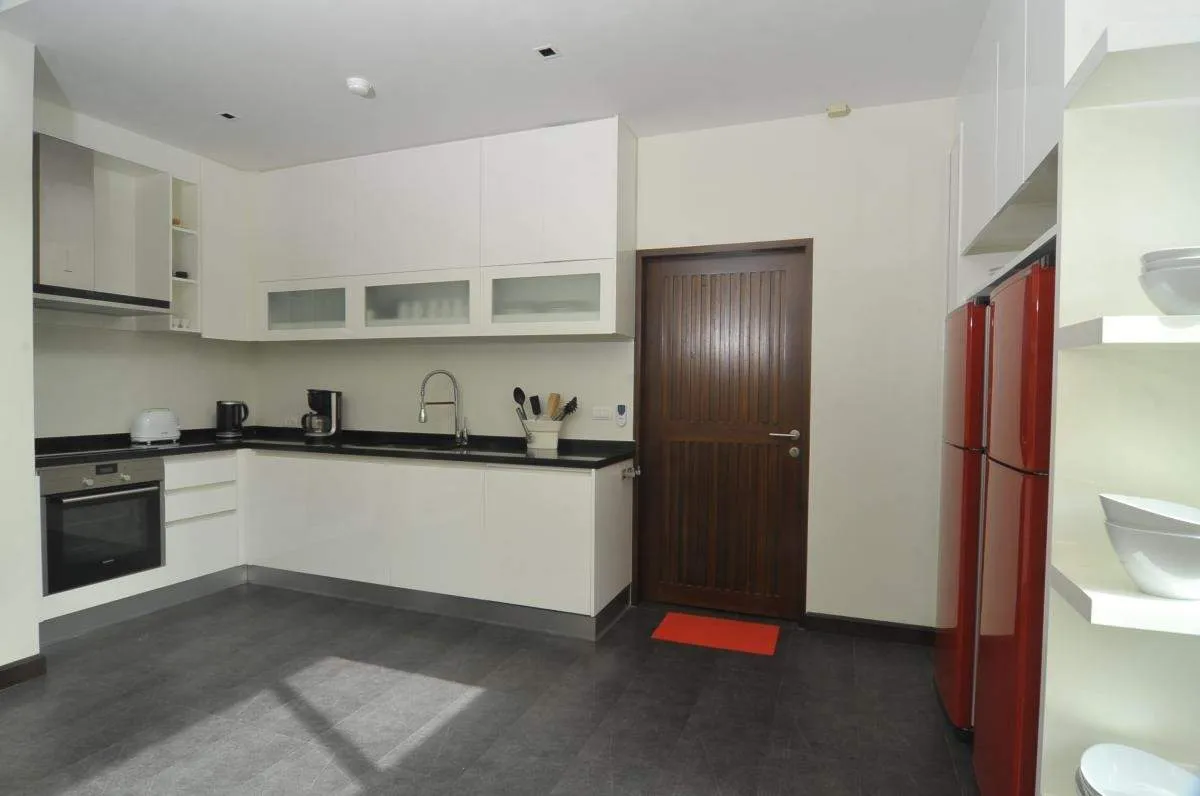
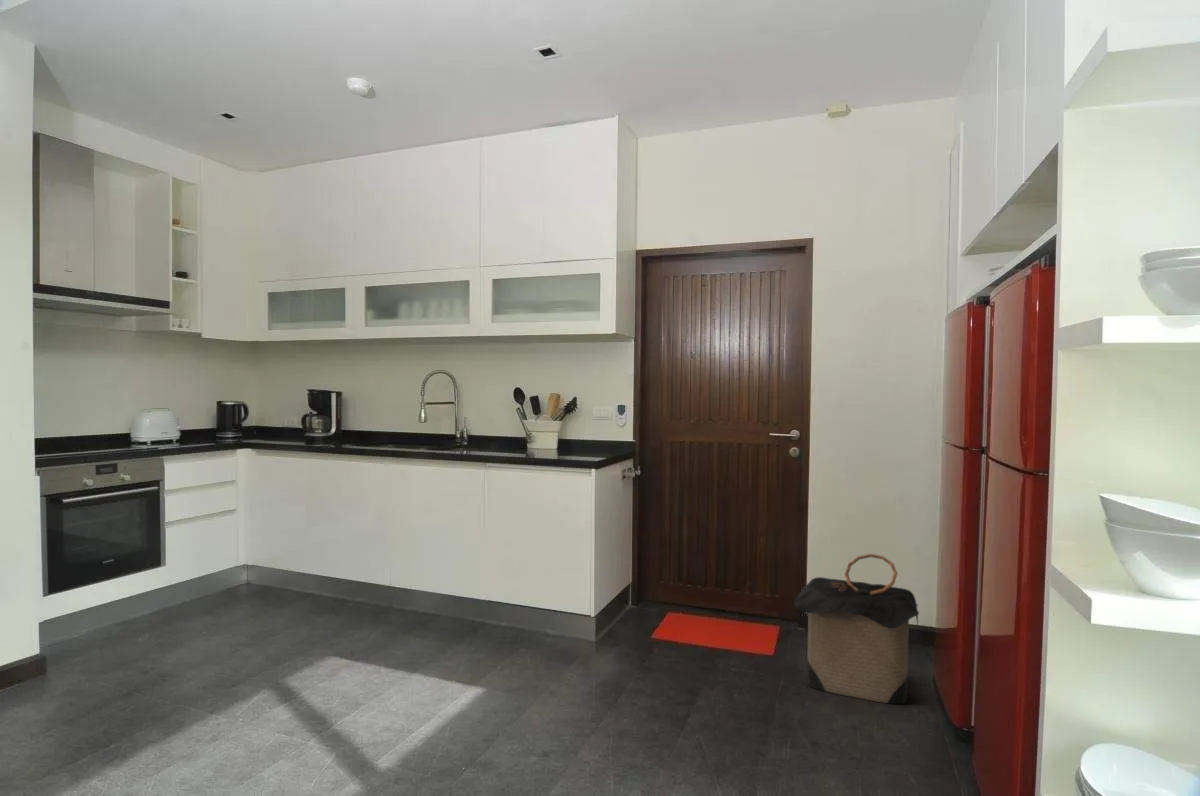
+ laundry hamper [793,553,920,705]
